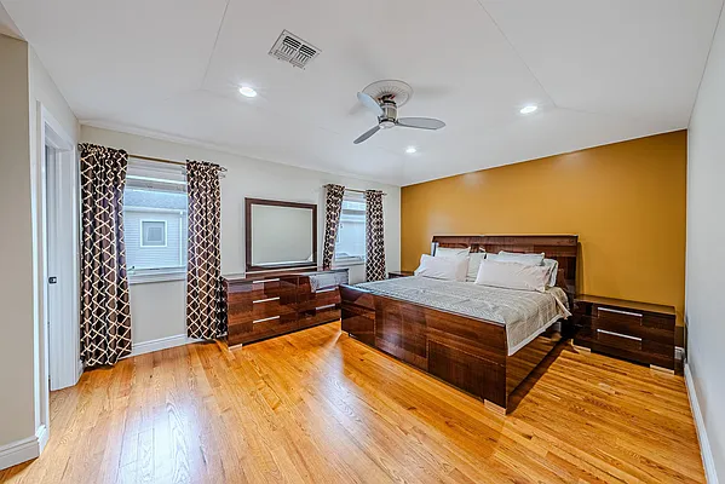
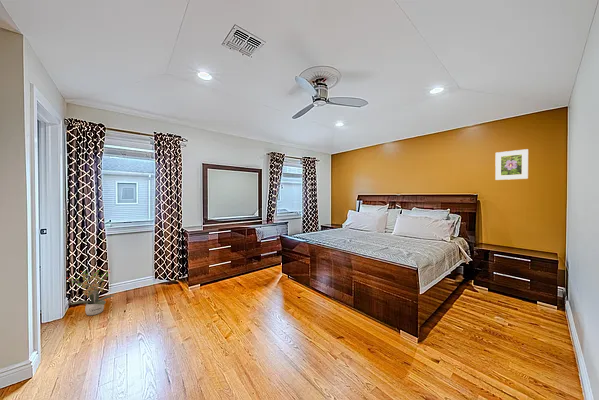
+ potted plant [66,268,116,316]
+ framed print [494,148,529,181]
